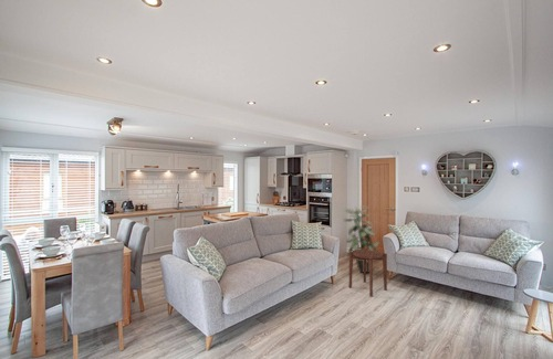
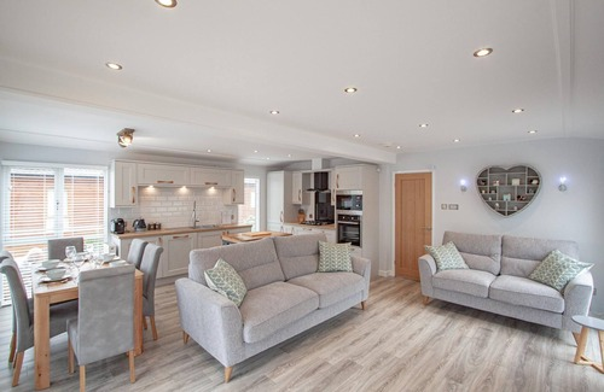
- side table [348,247,388,298]
- indoor plant [341,205,382,274]
